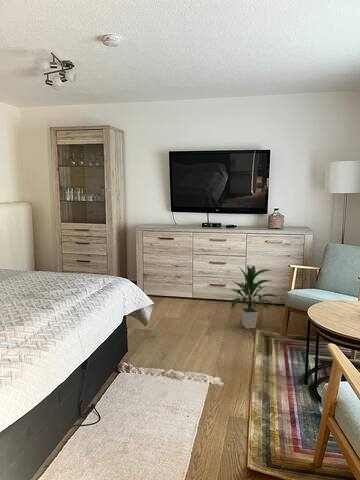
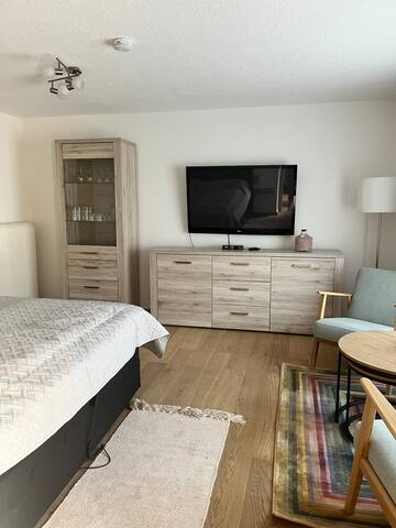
- indoor plant [227,263,280,330]
